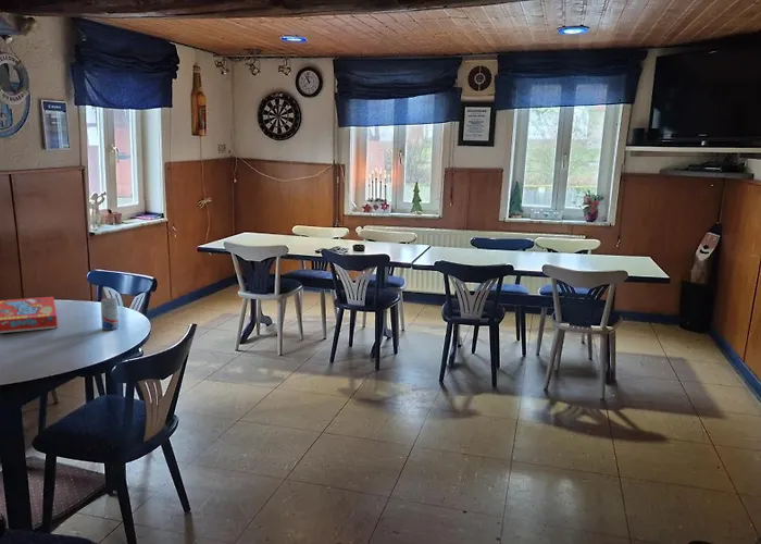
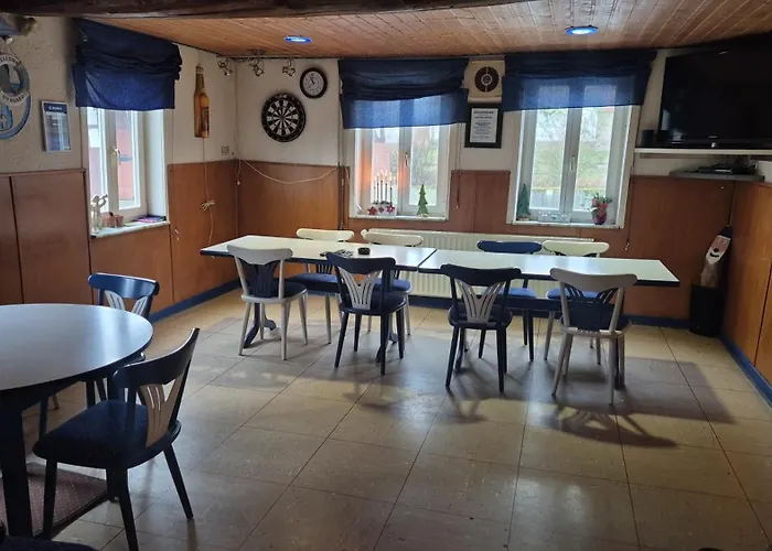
- snack box [0,296,59,334]
- beverage can [100,297,120,331]
